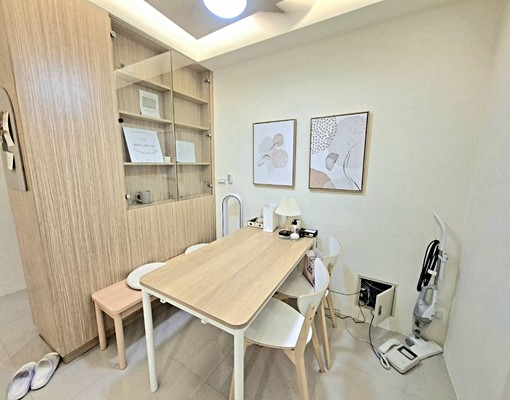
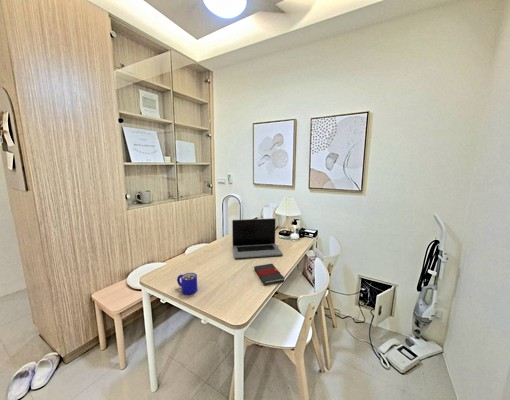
+ laptop [231,217,283,259]
+ mug [176,272,198,296]
+ book [253,263,285,285]
